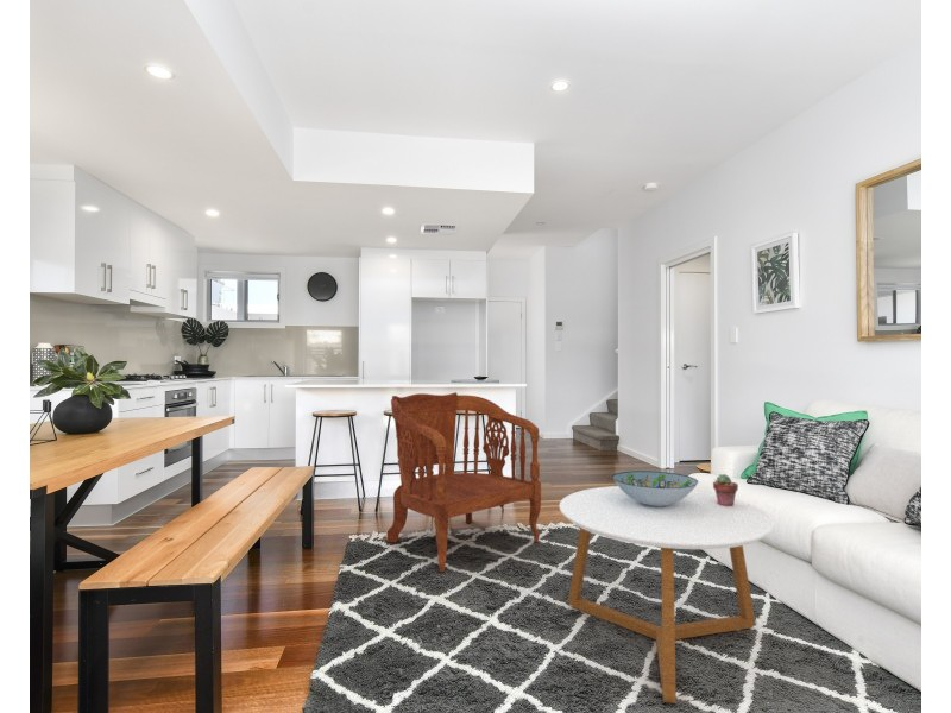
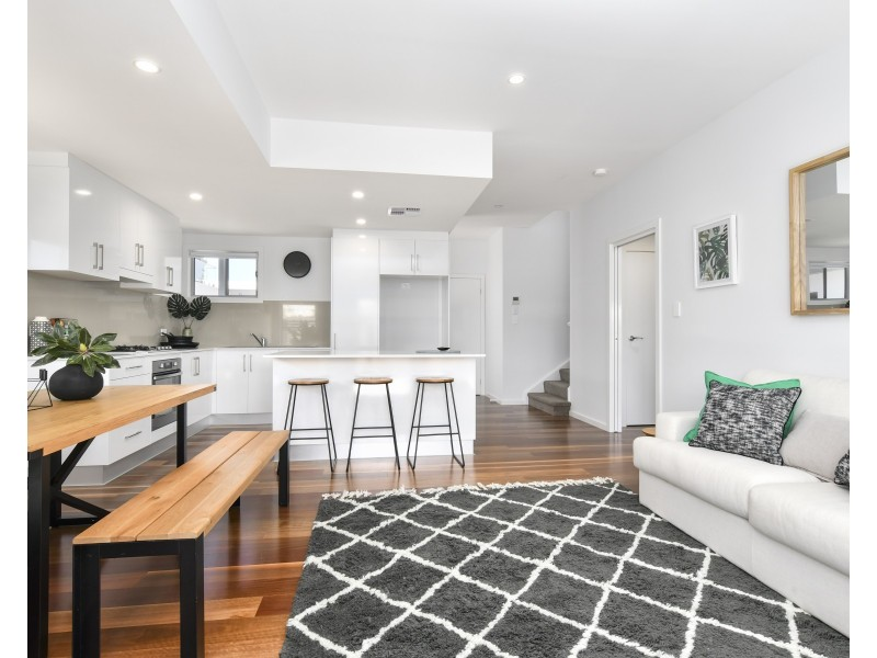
- armchair [385,391,542,574]
- coffee table [559,485,776,705]
- decorative bowl [611,469,699,506]
- potted succulent [712,473,739,506]
